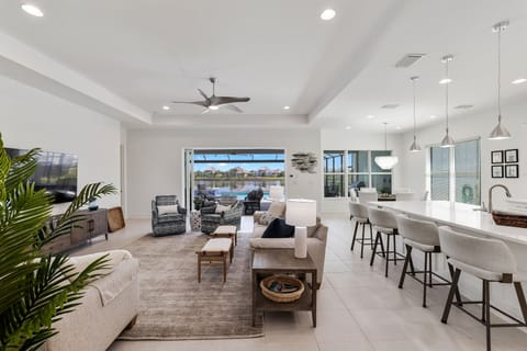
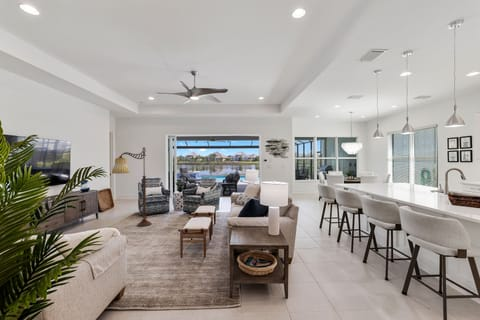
+ floor lamp [111,146,153,228]
